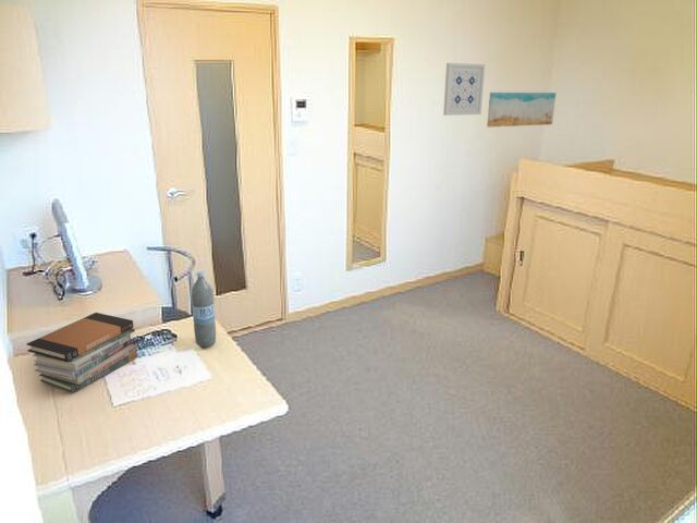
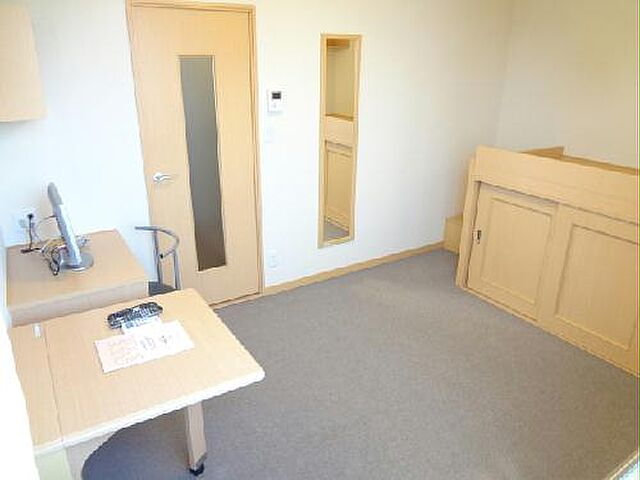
- book stack [25,312,138,394]
- wall art [486,92,557,129]
- wall art [442,62,486,117]
- water bottle [191,270,217,349]
